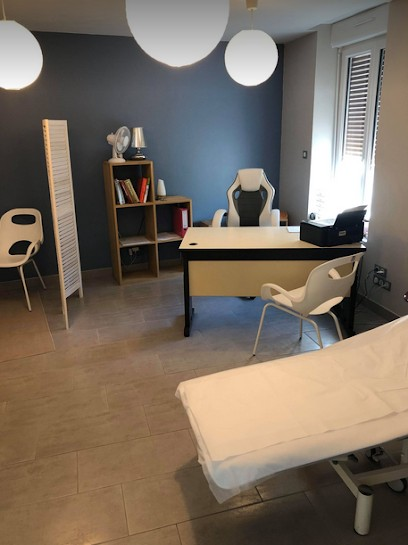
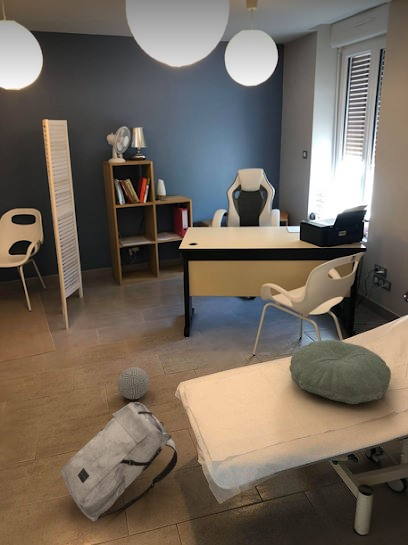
+ decorative ball [116,366,150,400]
+ pillow [288,339,392,405]
+ backpack [60,401,178,522]
